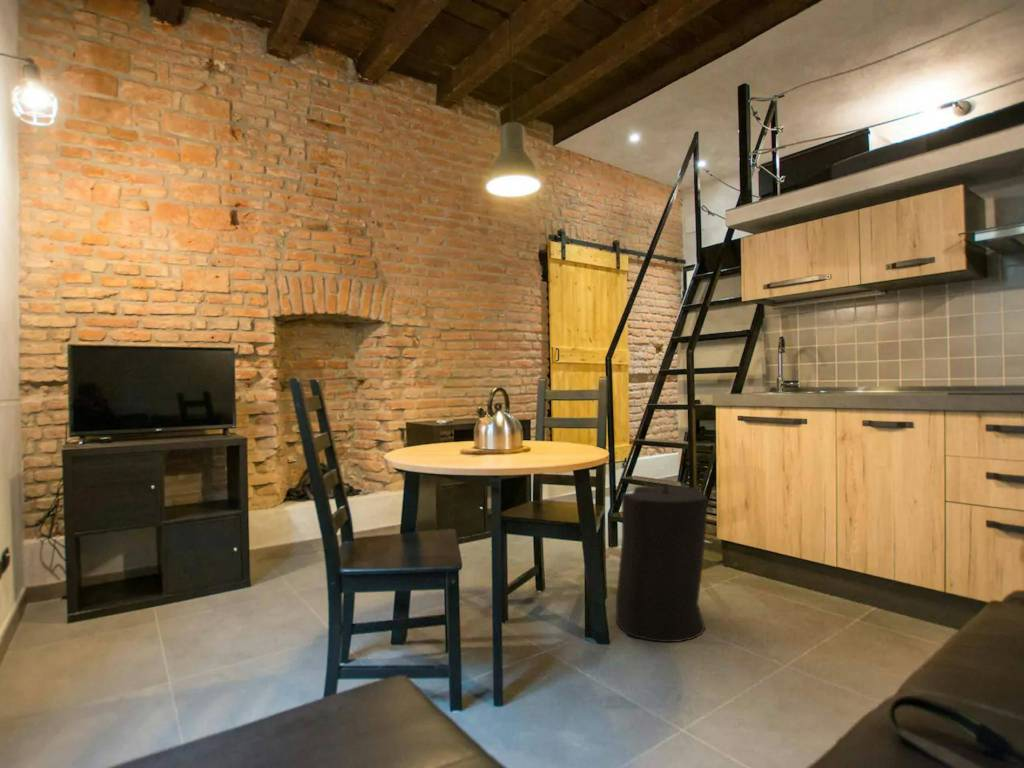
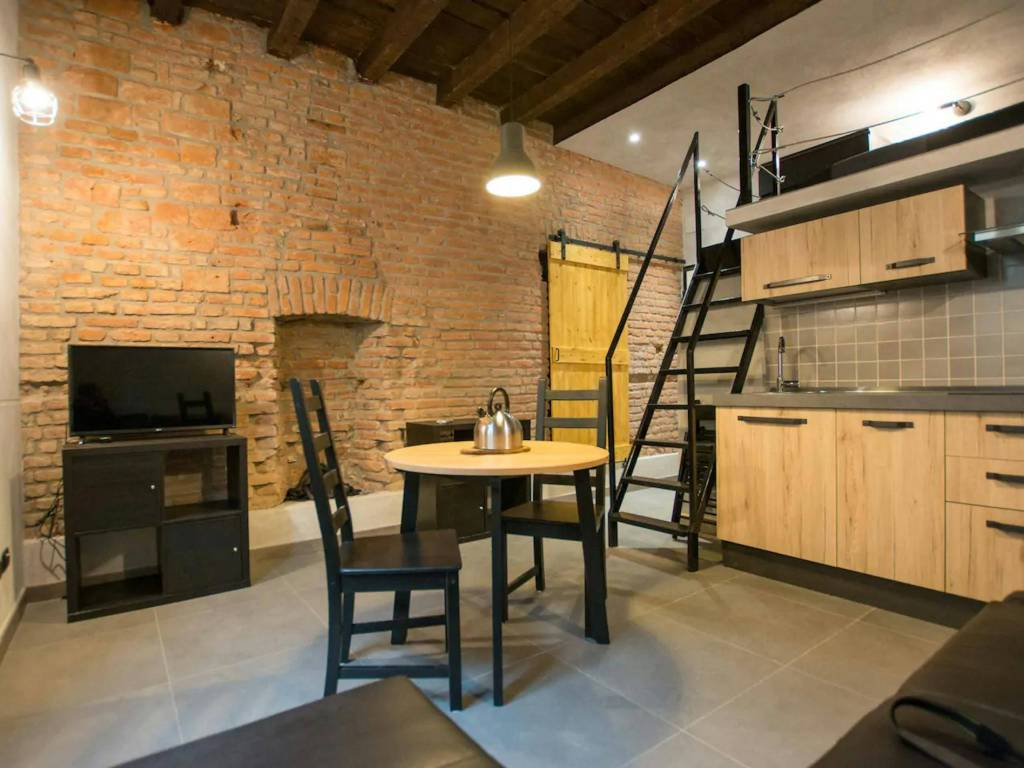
- trash can [615,481,709,643]
